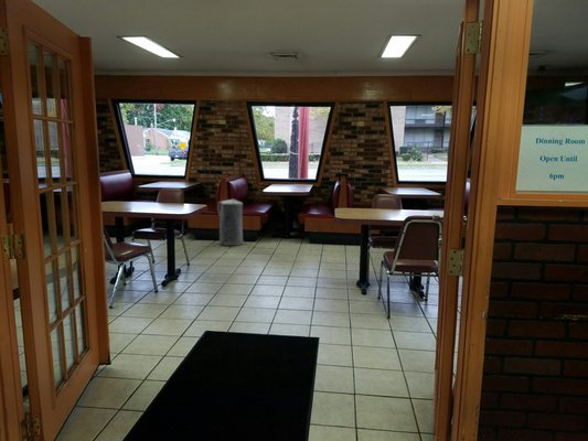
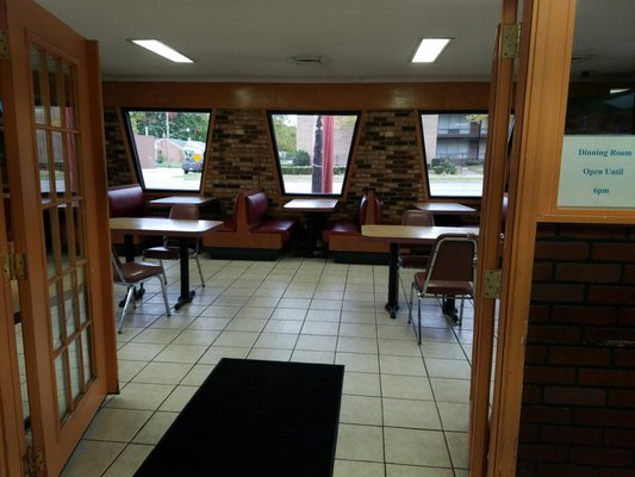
- trash can [216,197,244,247]
